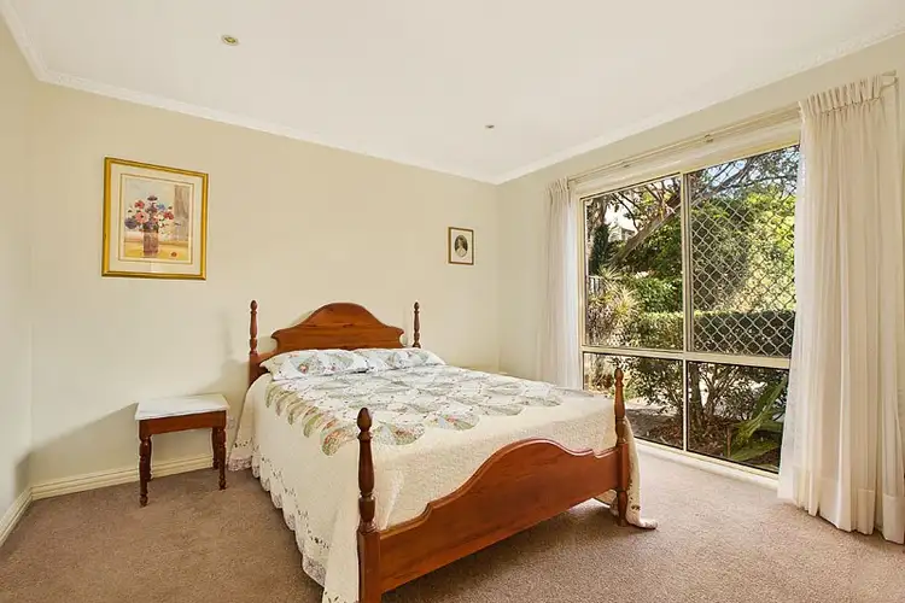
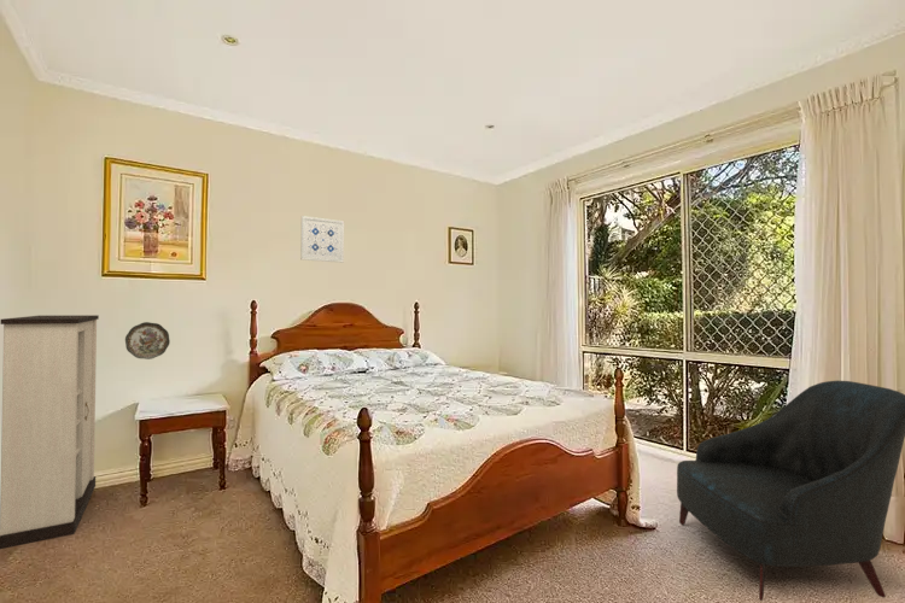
+ decorative plate [124,321,171,361]
+ wall art [299,215,345,264]
+ armchair [676,380,905,602]
+ cabinet [0,314,100,550]
